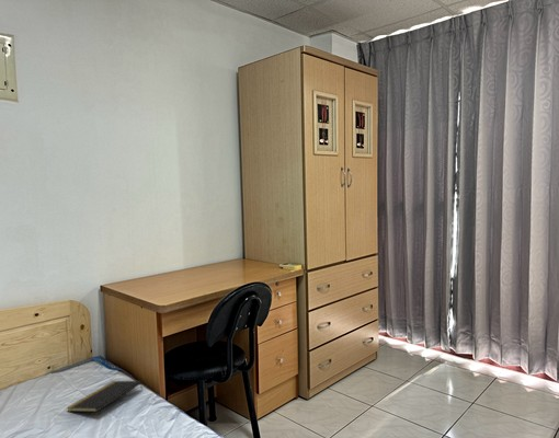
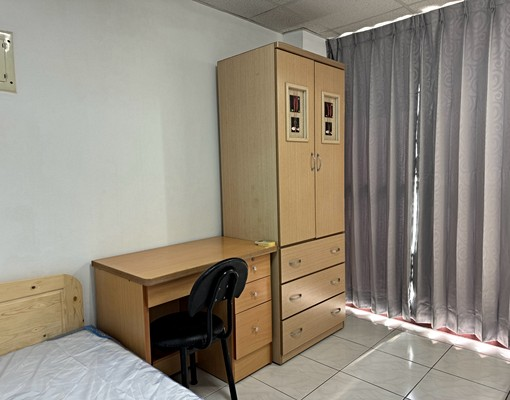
- notepad [66,380,144,413]
